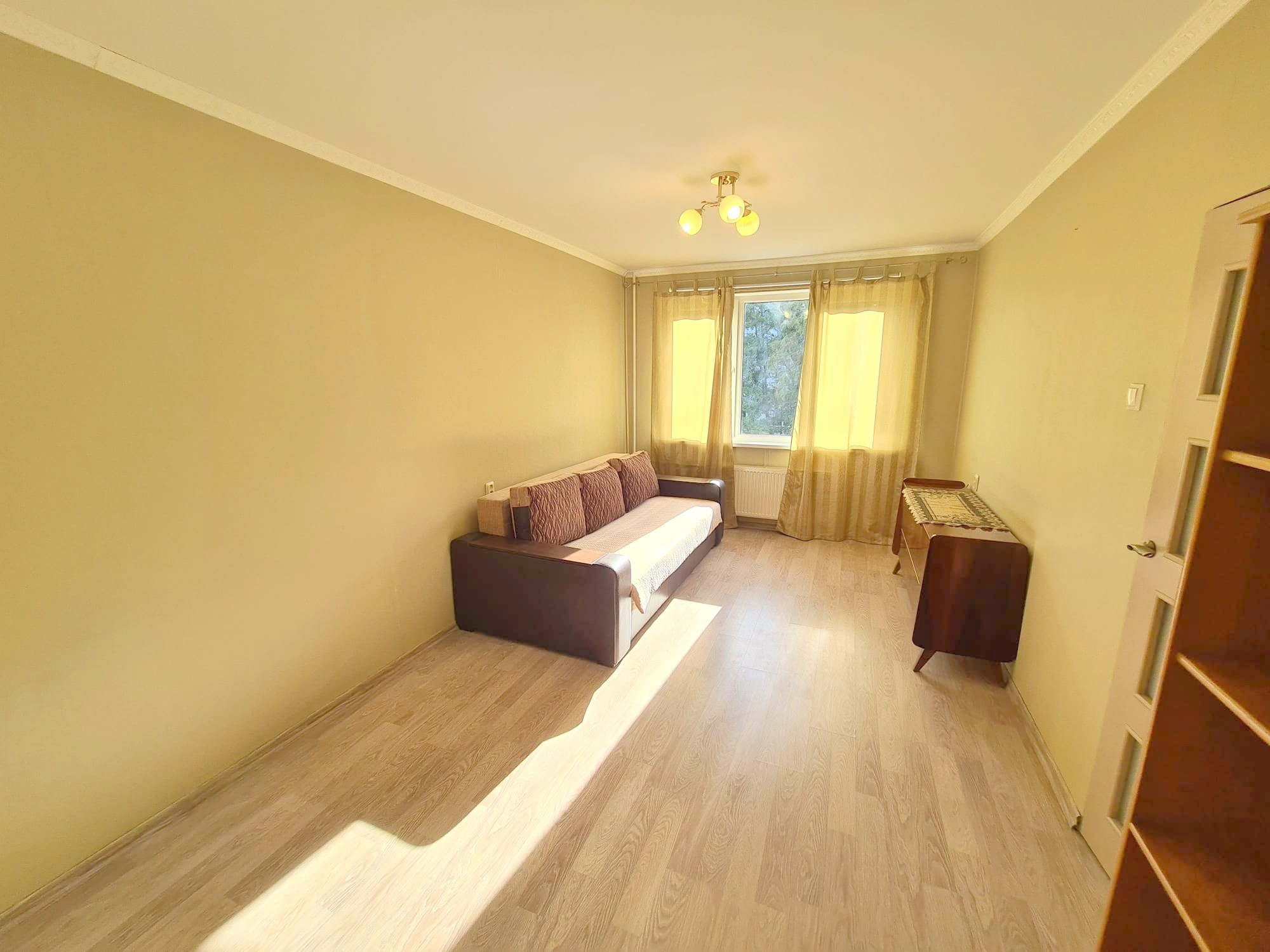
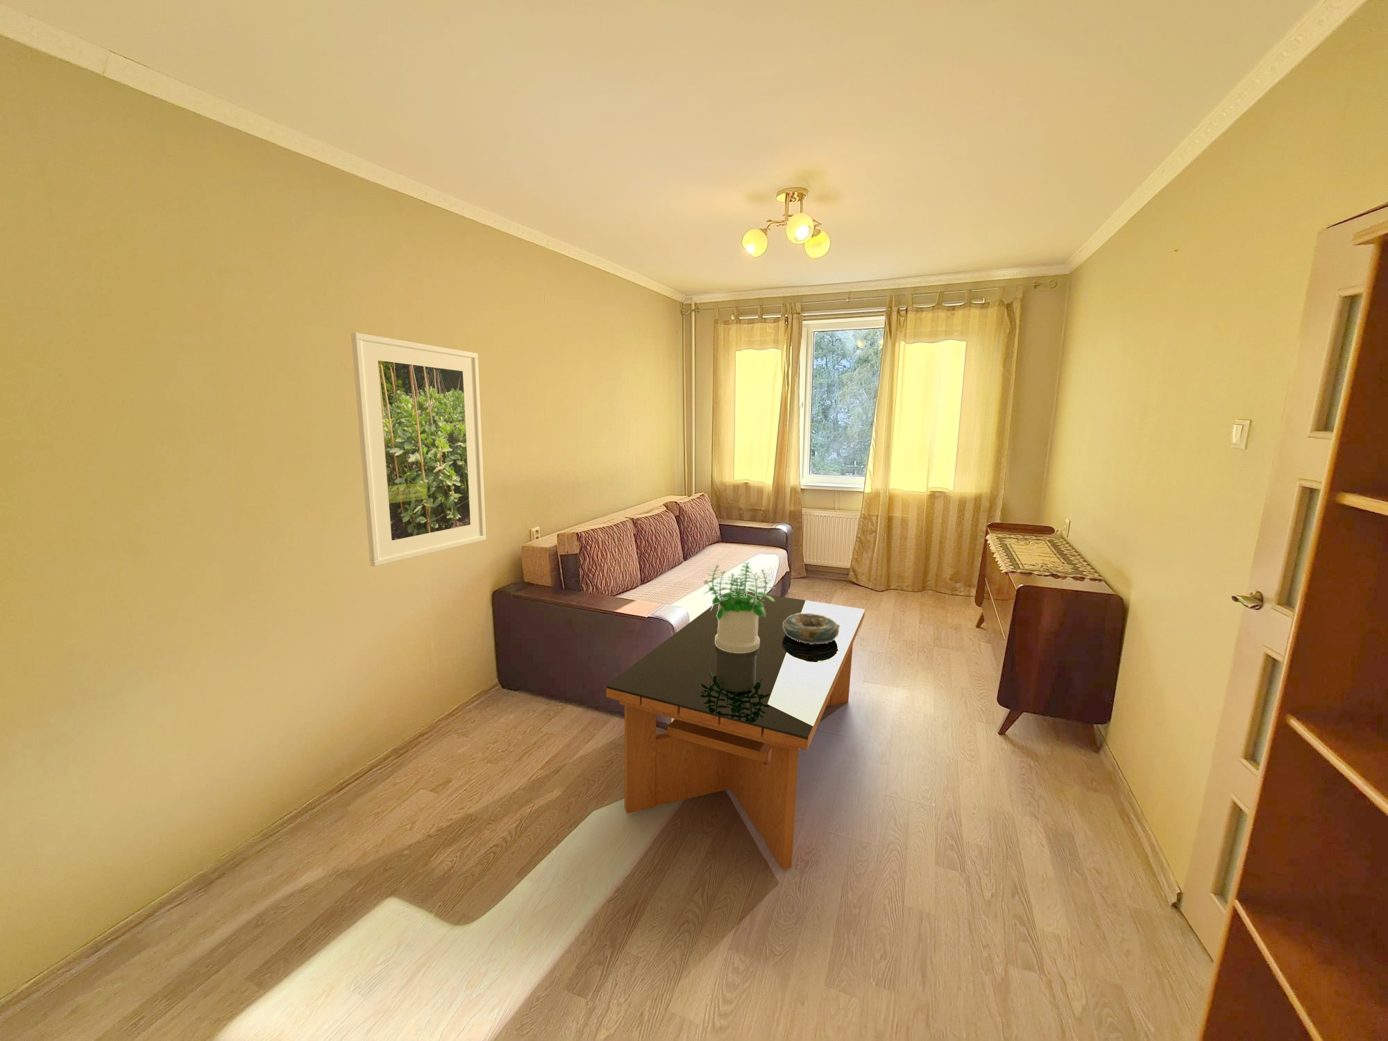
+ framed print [351,331,486,568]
+ decorative bowl [783,612,840,644]
+ coffee table [605,589,866,870]
+ potted plant [703,561,777,653]
